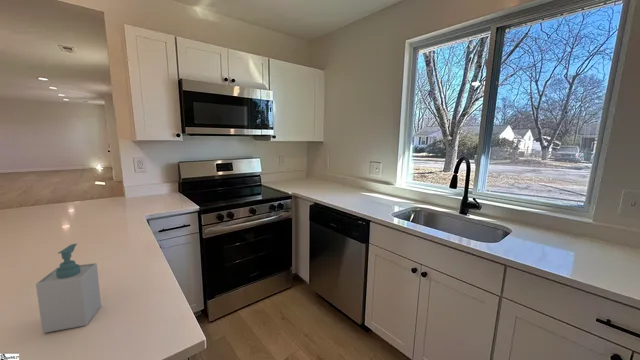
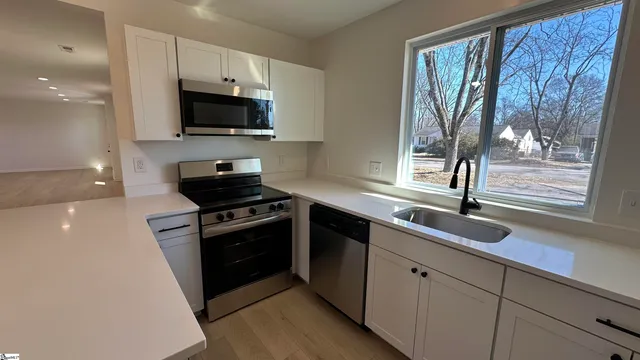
- soap bottle [35,243,102,334]
